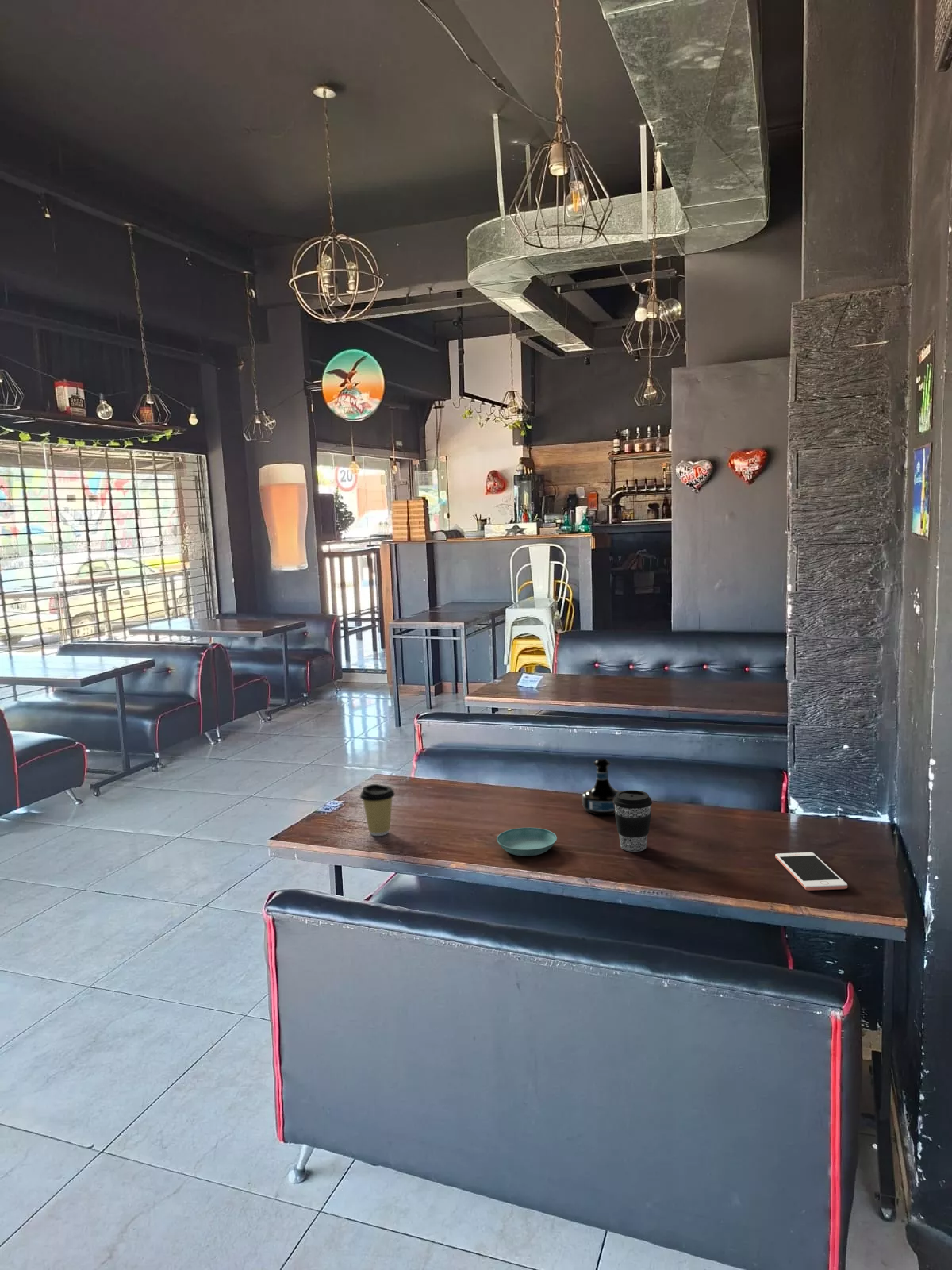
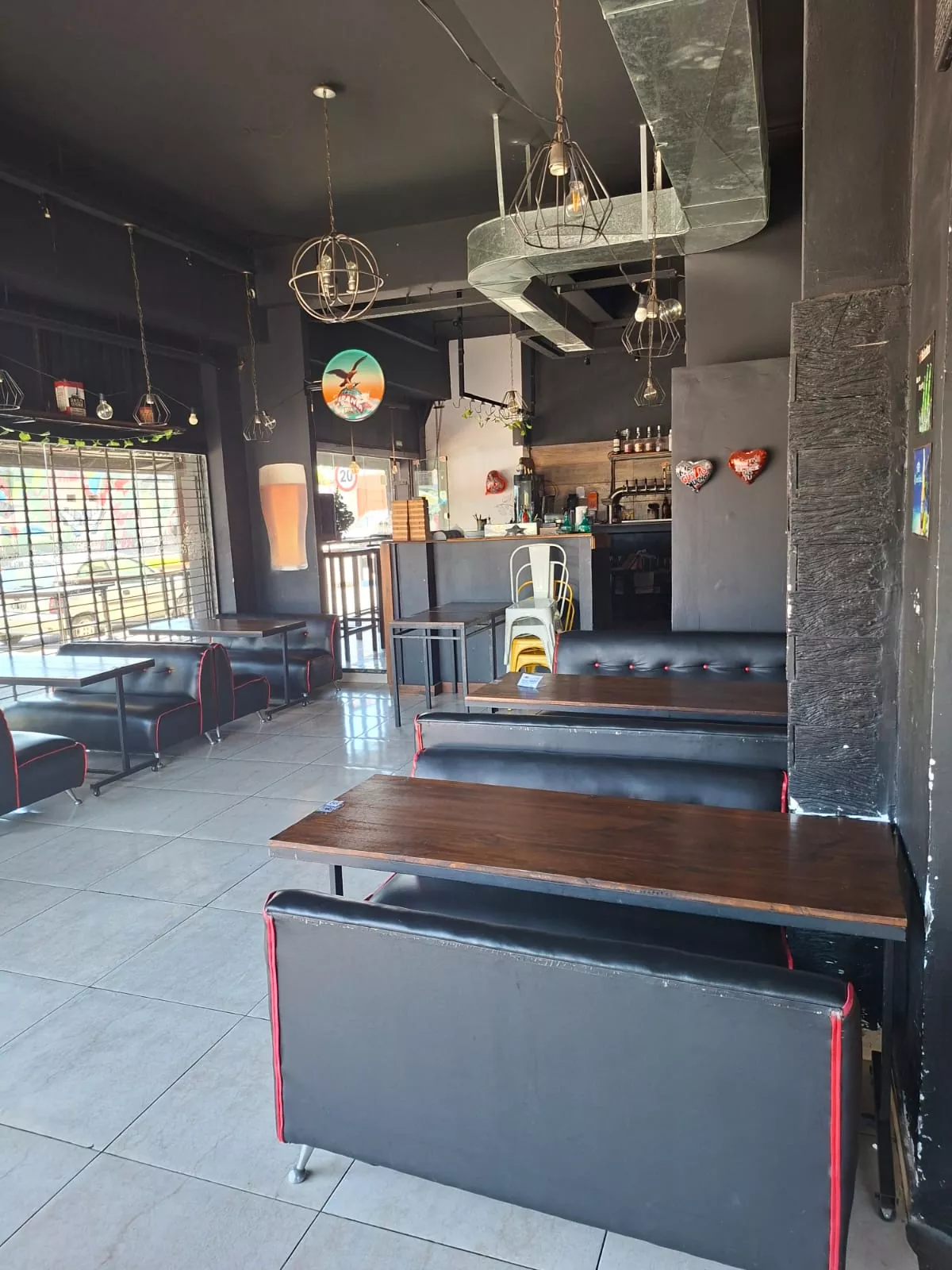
- coffee cup [359,783,396,837]
- saucer [496,827,558,857]
- coffee cup [613,789,653,852]
- cell phone [774,852,848,891]
- tequila bottle [582,758,621,816]
